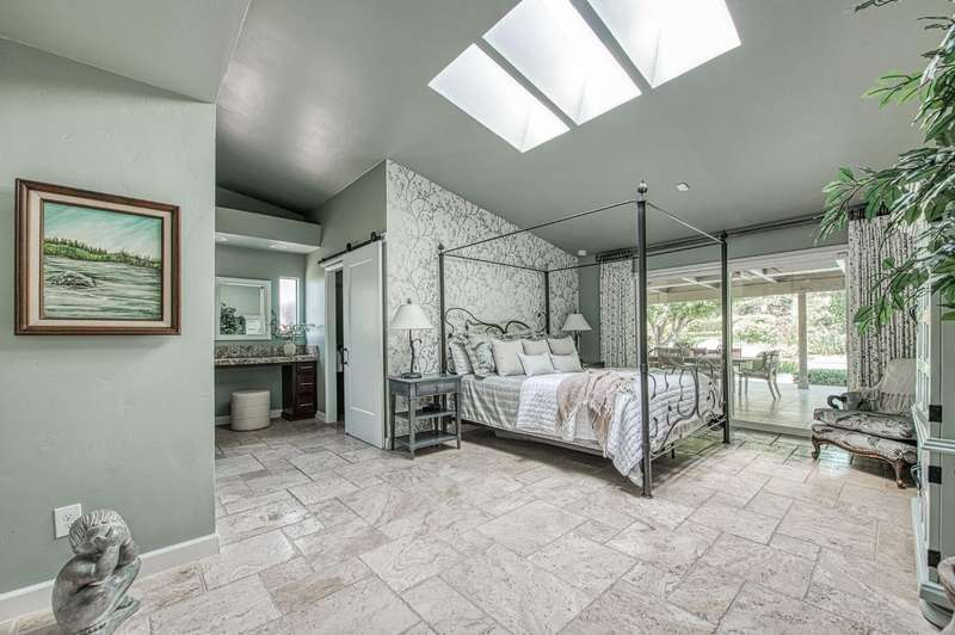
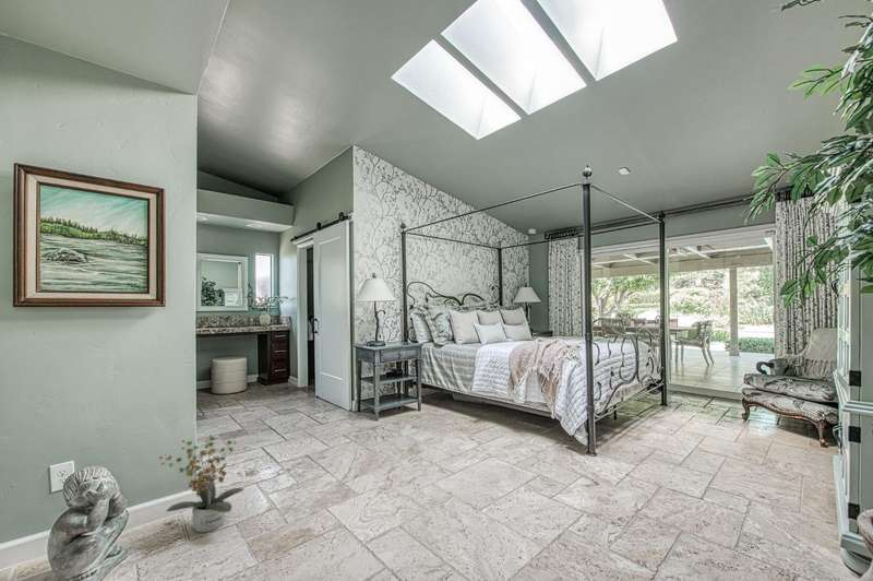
+ potted plant [158,434,244,534]
